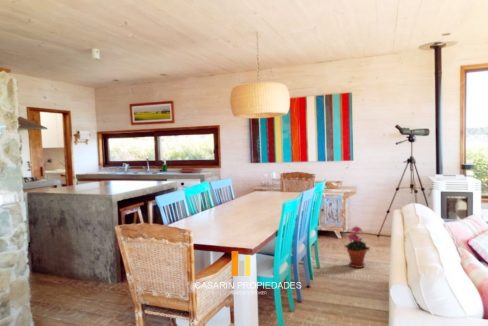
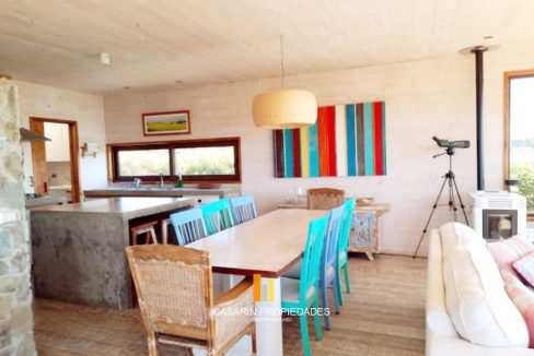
- potted plant [343,225,371,269]
